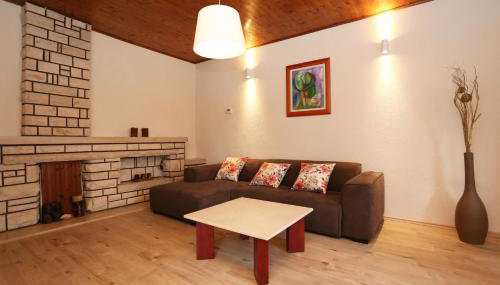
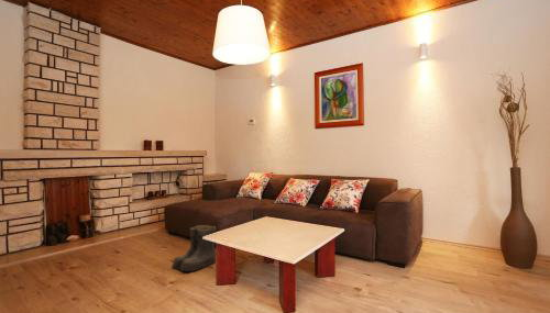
+ boots [172,224,217,272]
